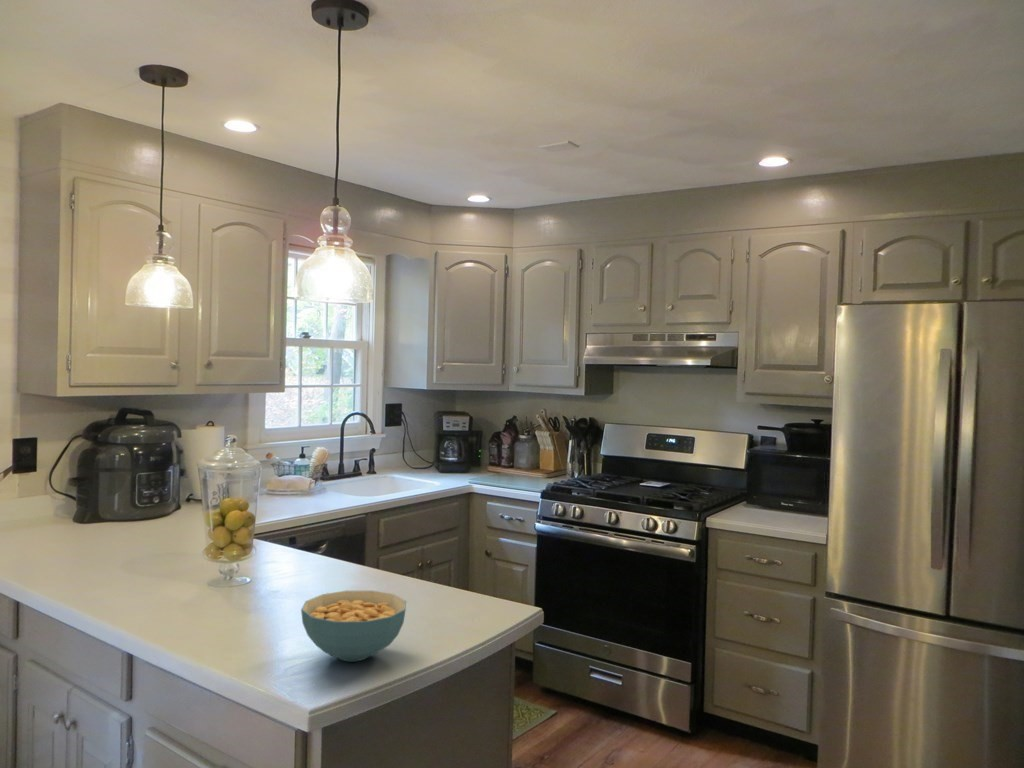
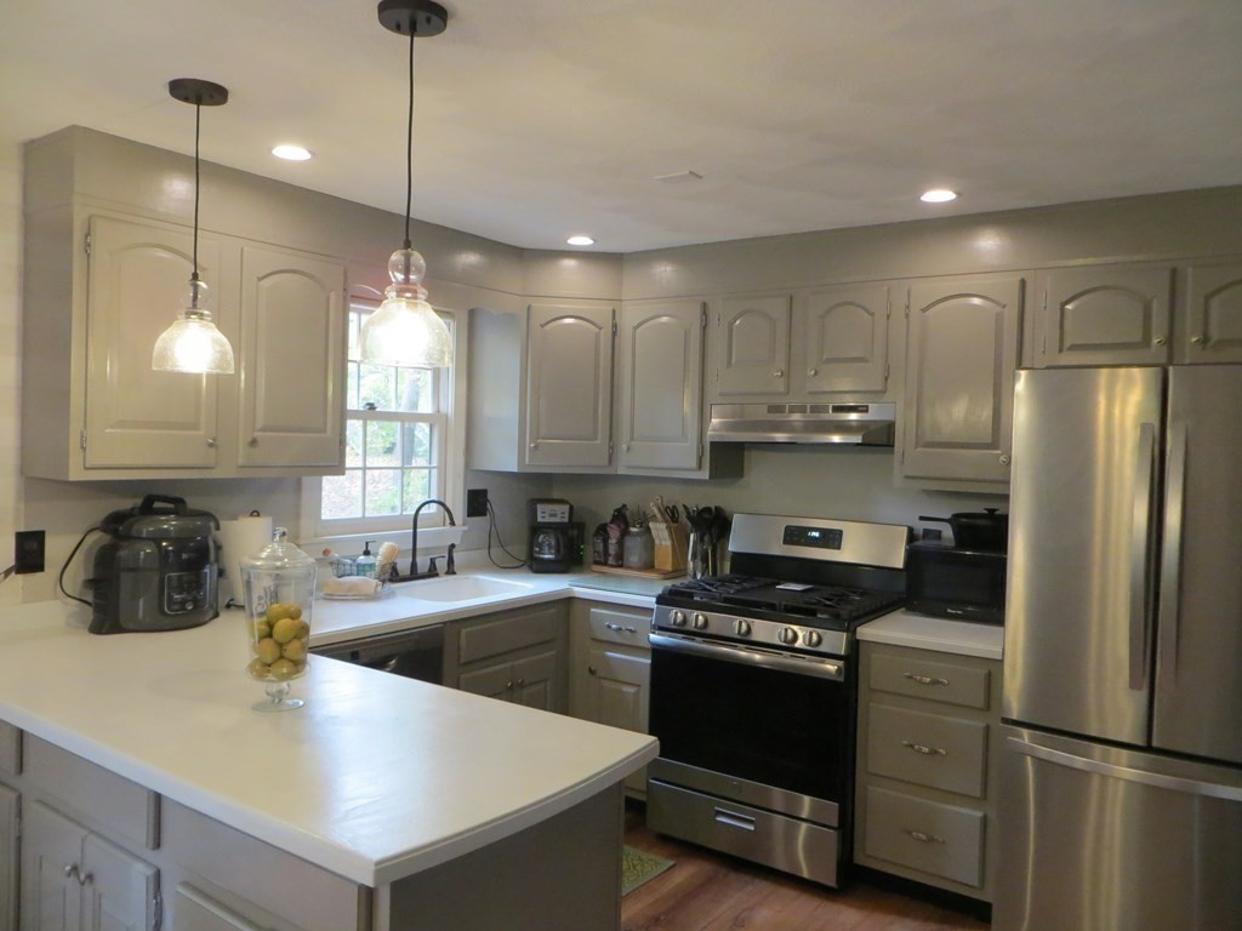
- cereal bowl [300,590,407,662]
